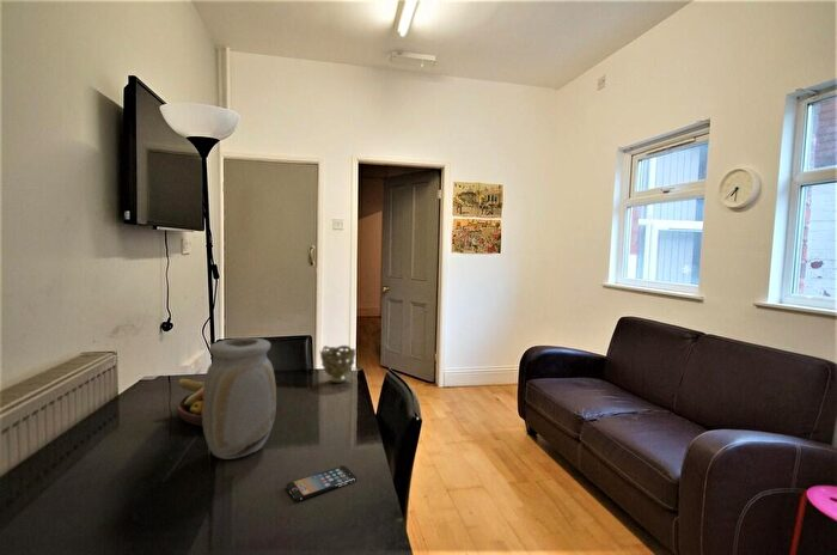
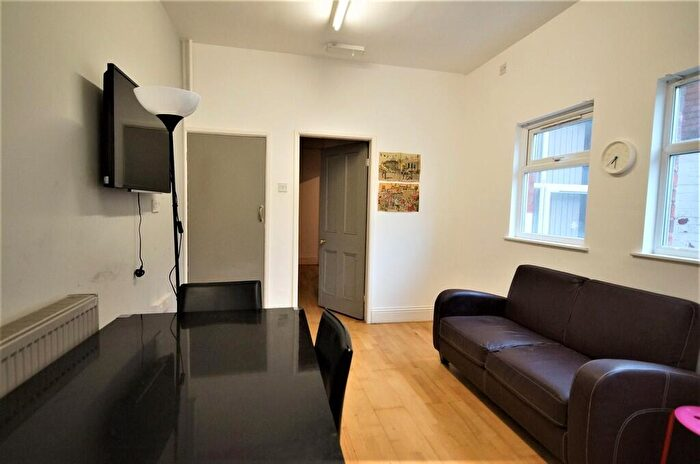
- smartphone [285,464,359,501]
- decorative bowl [318,344,358,384]
- vase [202,337,277,461]
- fruit bowl [177,378,204,428]
